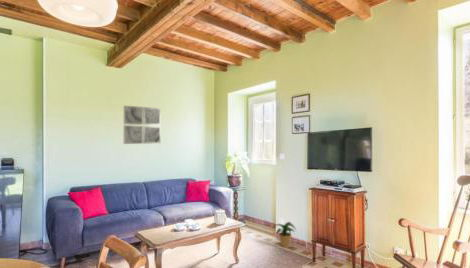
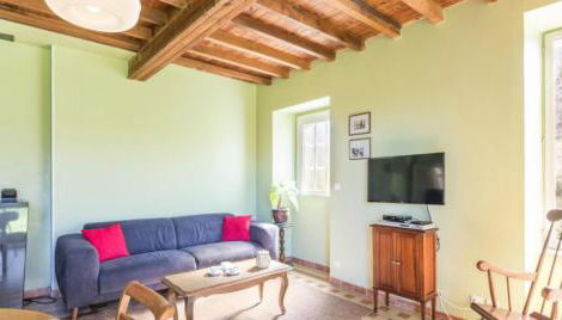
- wall art [123,105,162,145]
- potted plant [271,221,297,248]
